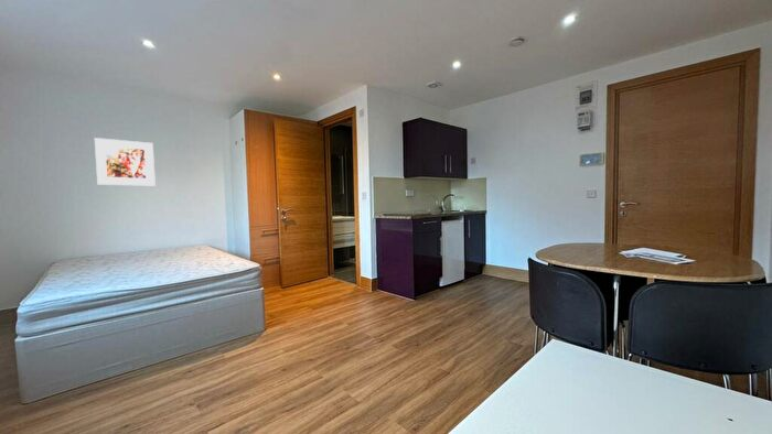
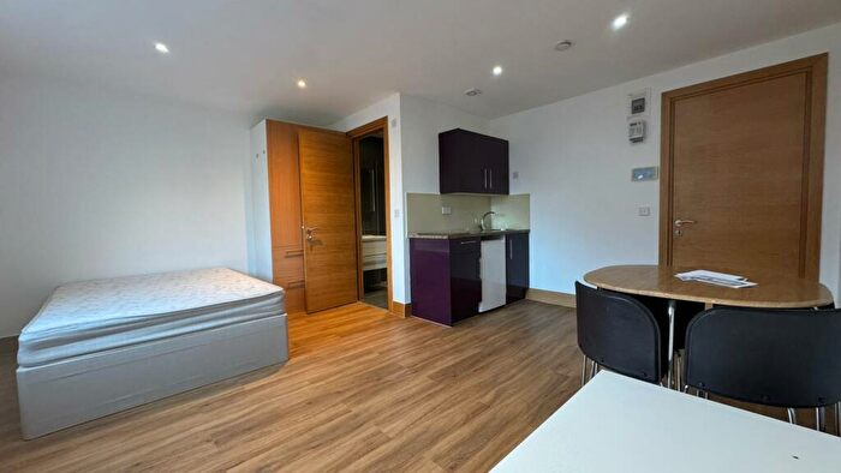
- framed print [94,137,157,186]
